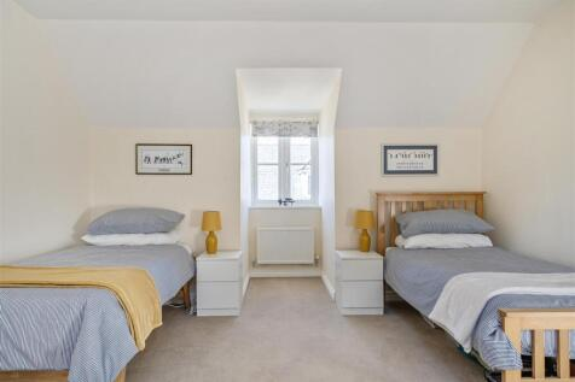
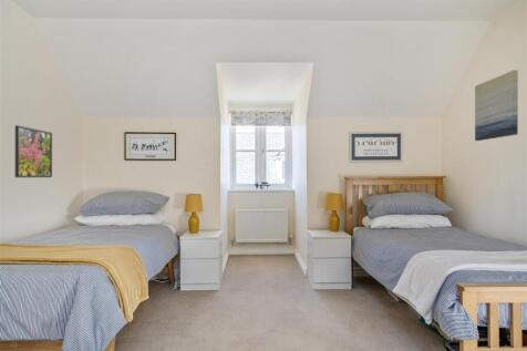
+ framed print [14,124,53,178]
+ wall art [474,70,519,142]
